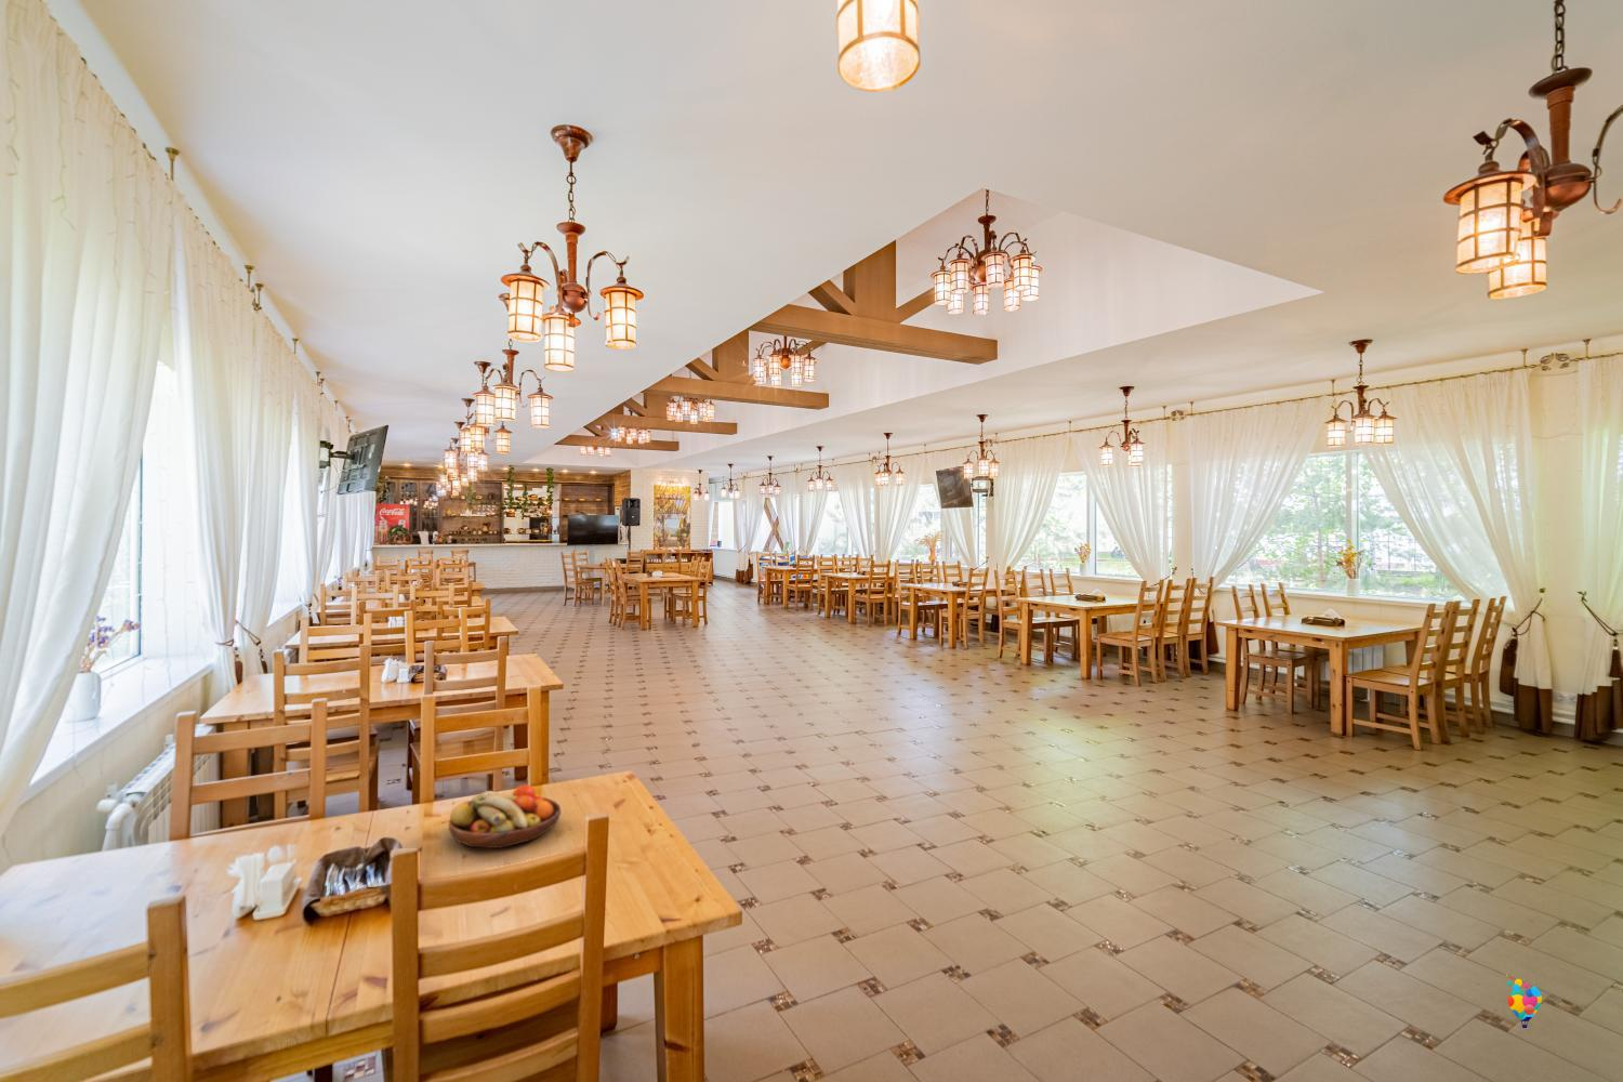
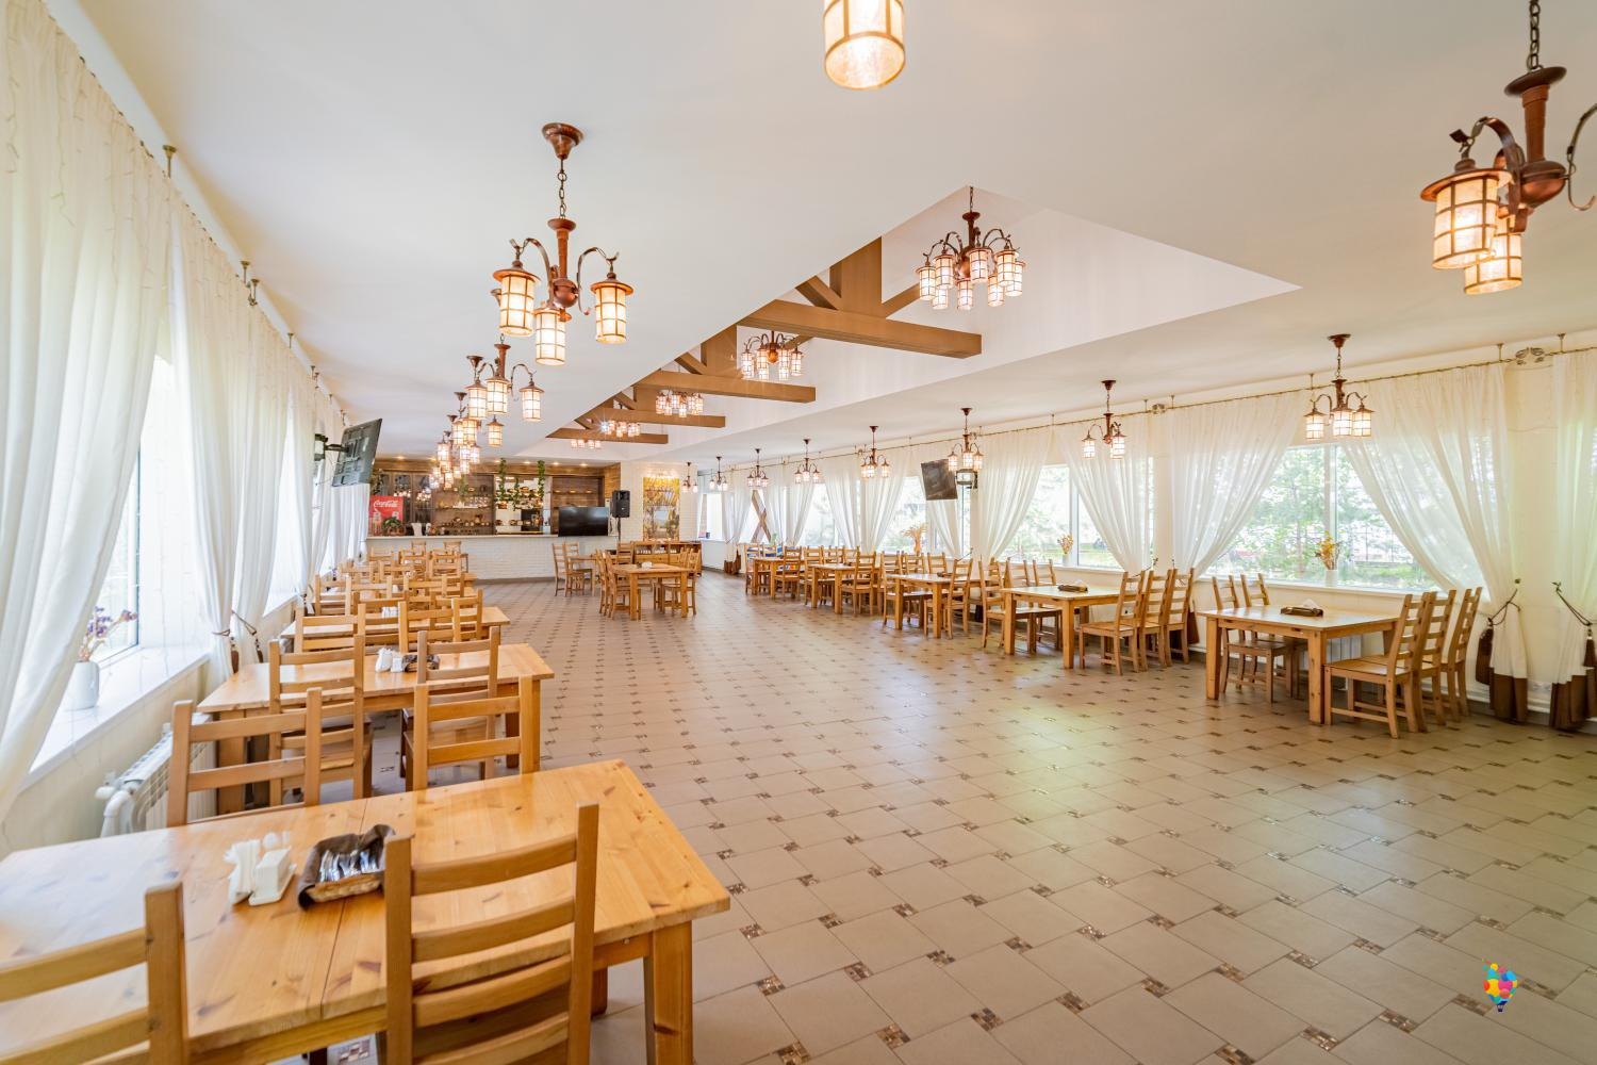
- fruit bowl [448,784,562,849]
